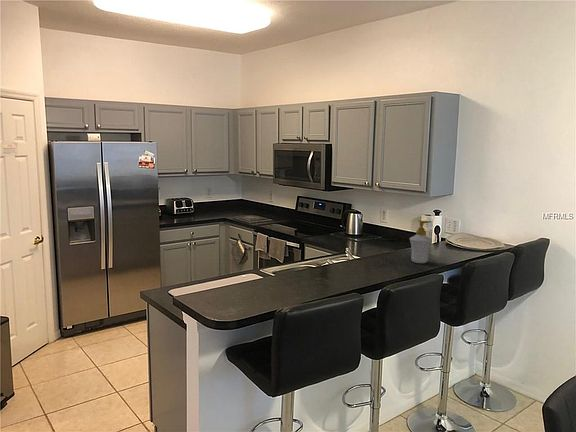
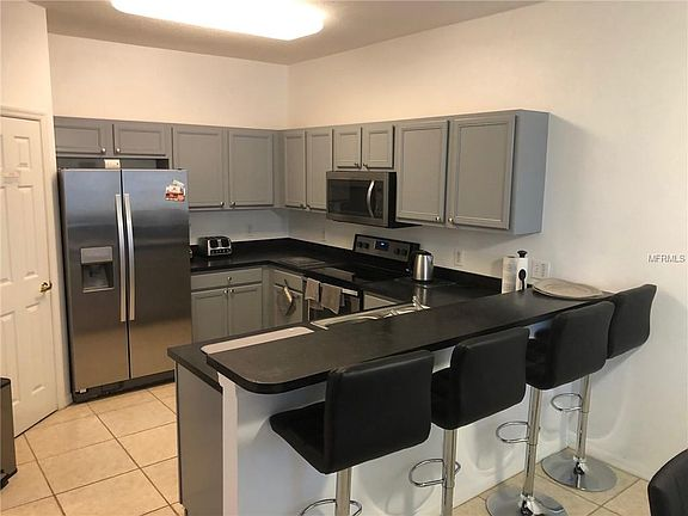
- soap bottle [409,219,433,264]
